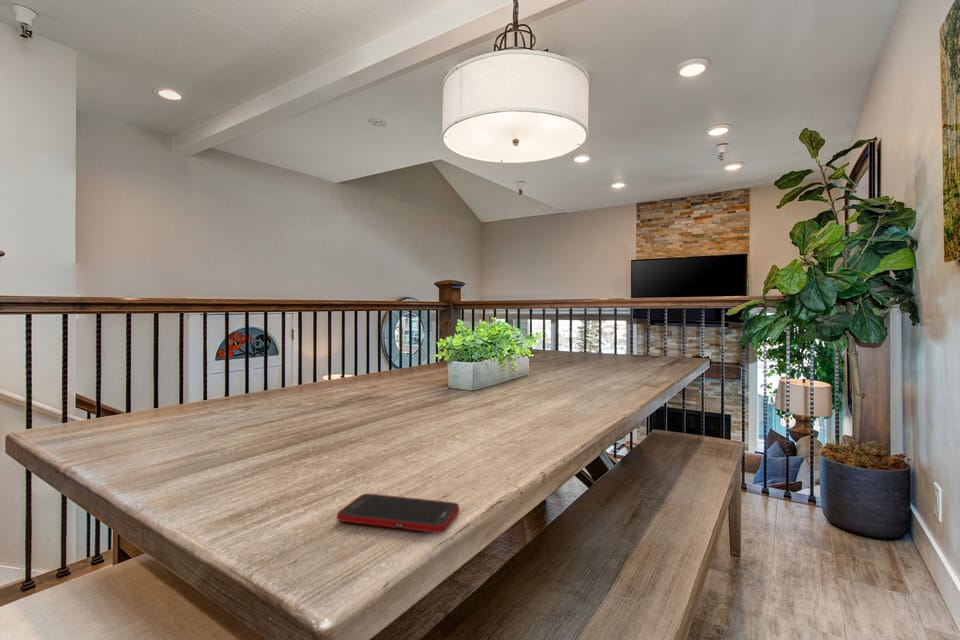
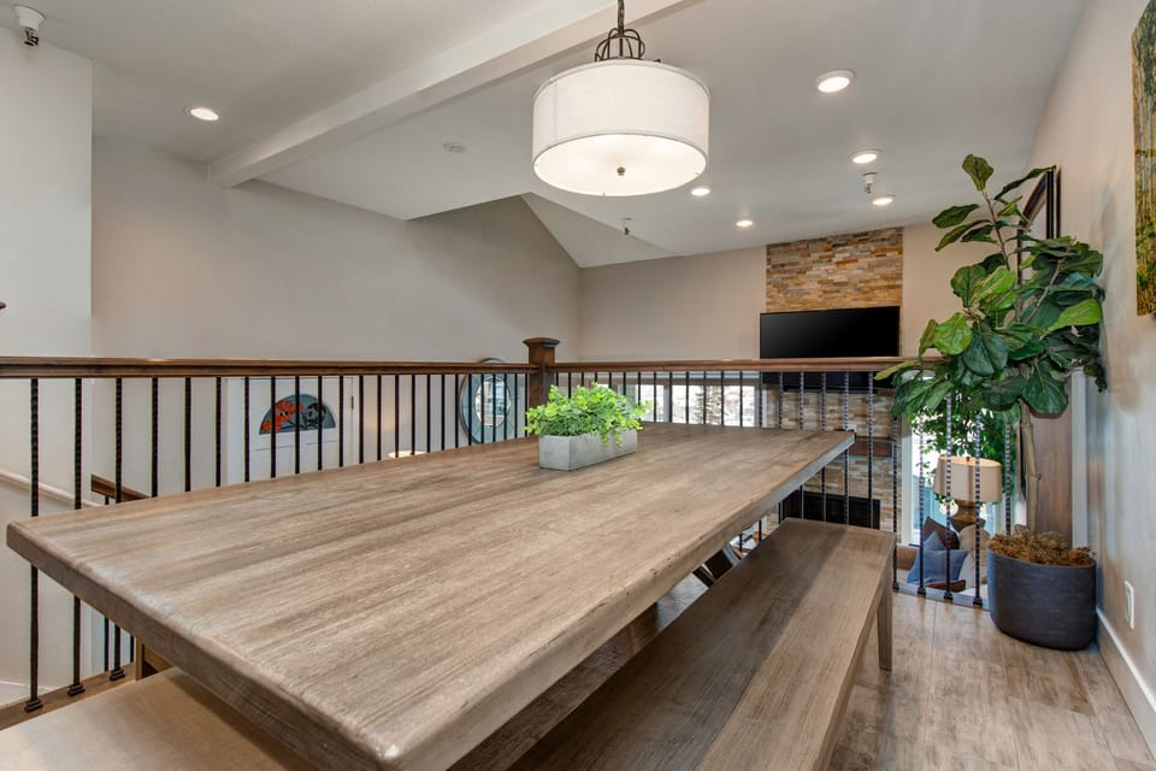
- cell phone [336,493,460,534]
